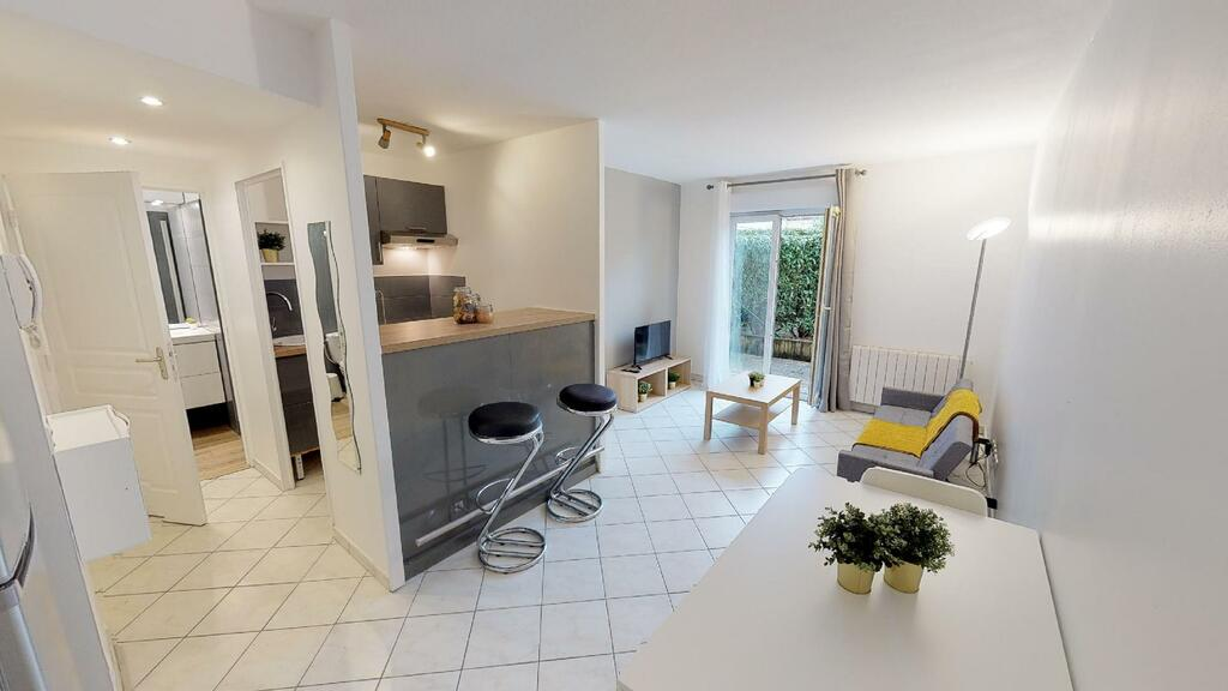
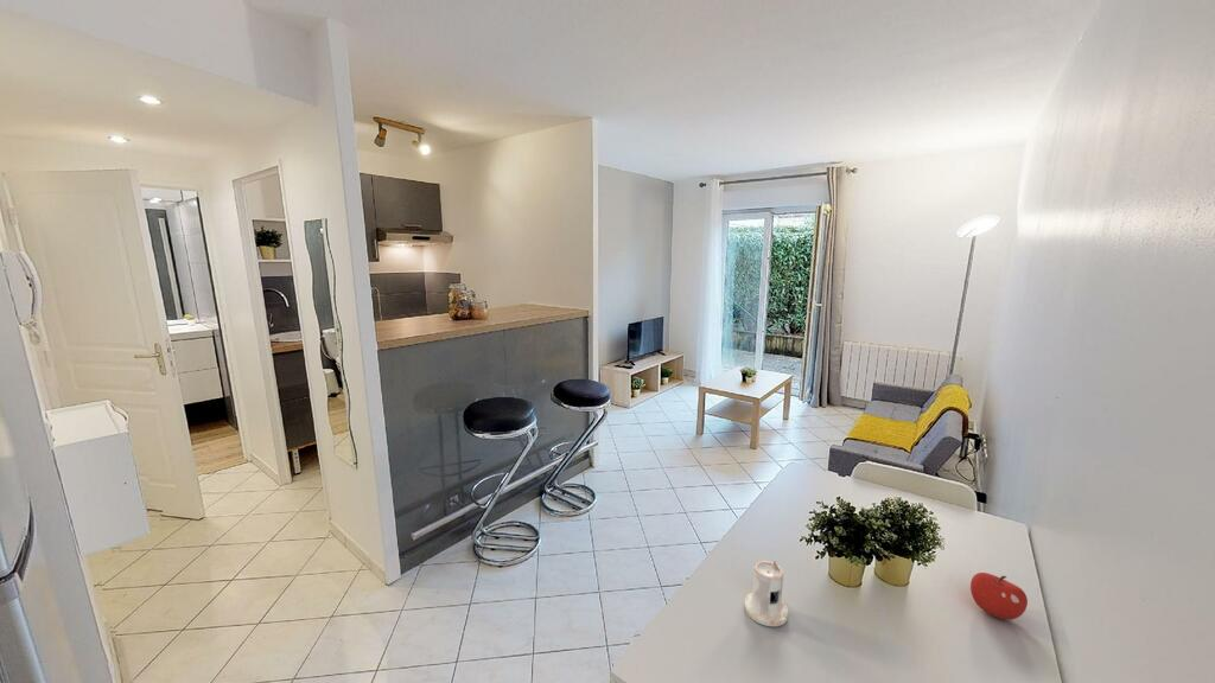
+ candle [744,560,789,627]
+ fruit [969,572,1029,621]
